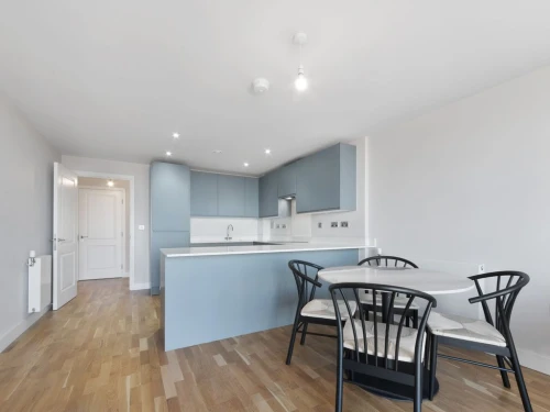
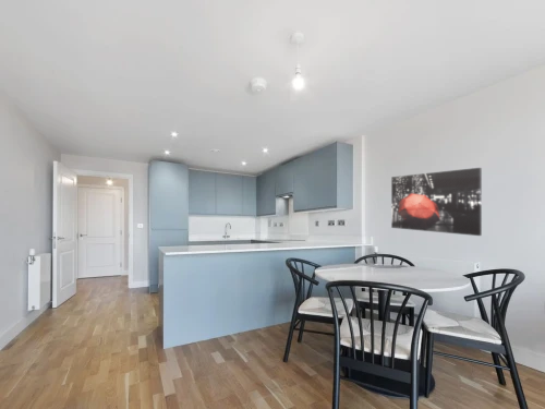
+ wall art [390,167,483,237]
